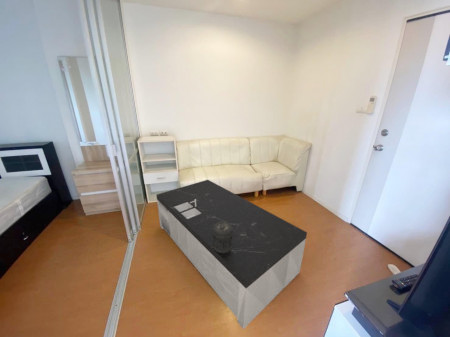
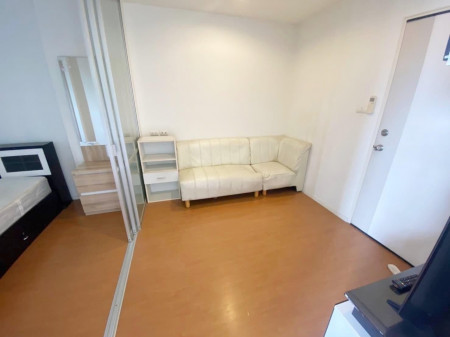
- coffee table [155,179,308,330]
- decorative container [213,221,233,253]
